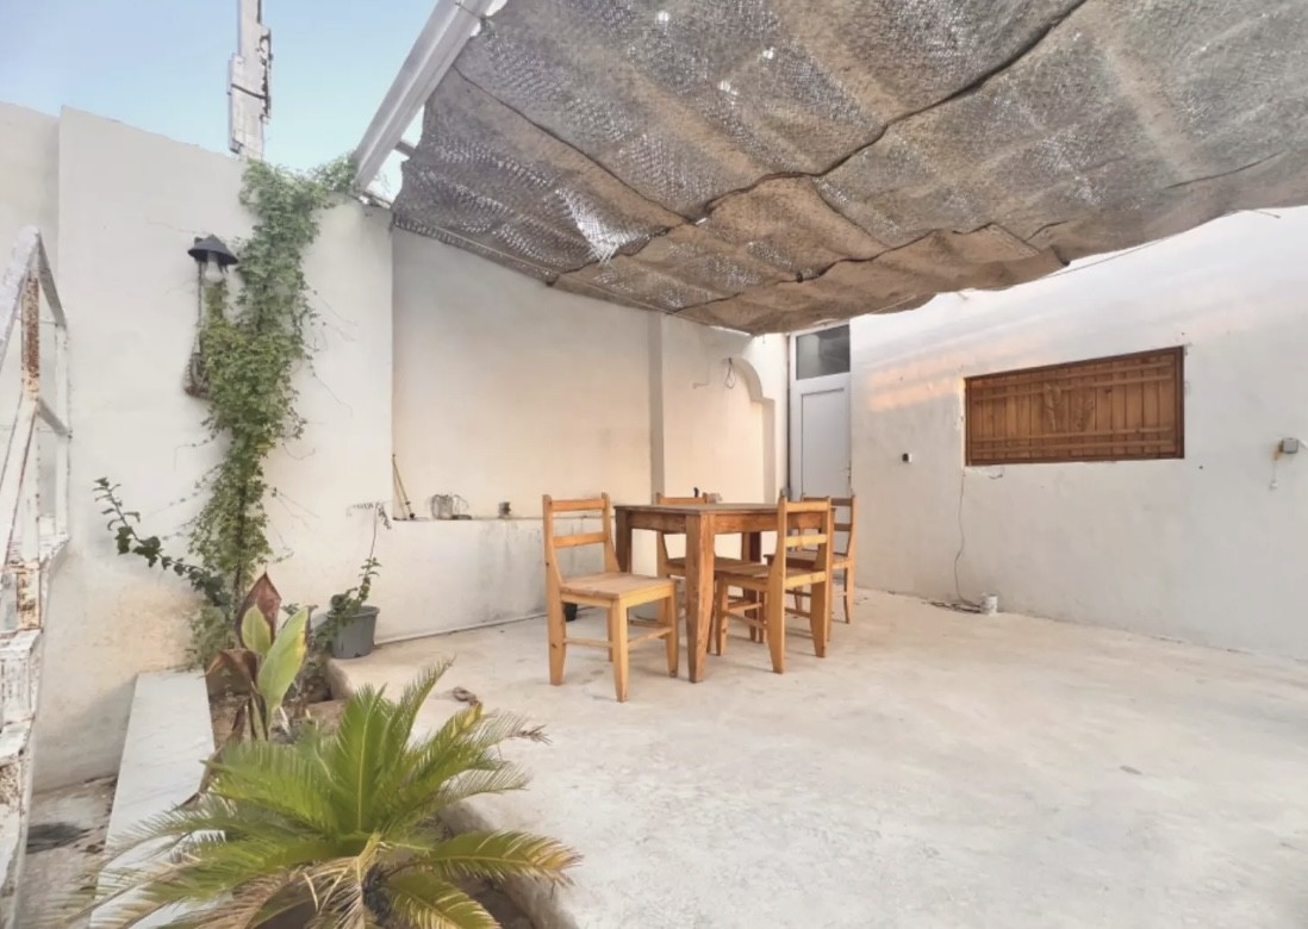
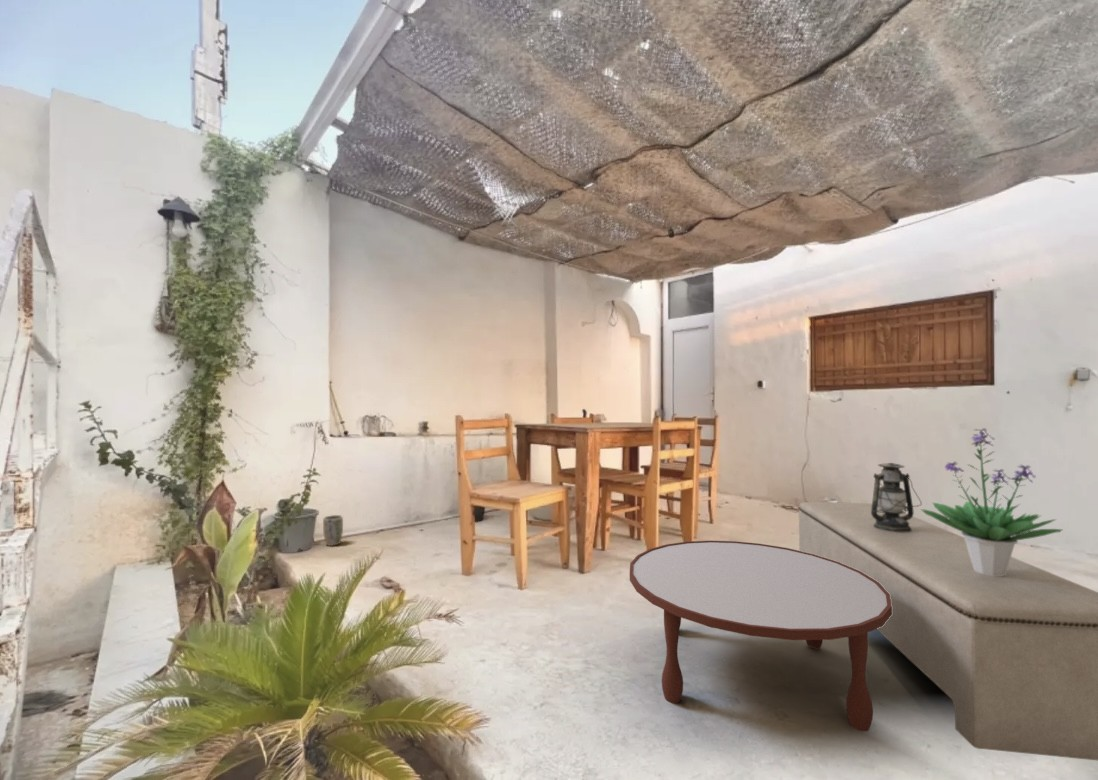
+ potted plant [920,427,1063,576]
+ bench [798,501,1098,761]
+ lantern [871,462,923,532]
+ coffee table [629,540,892,732]
+ plant pot [322,514,344,547]
